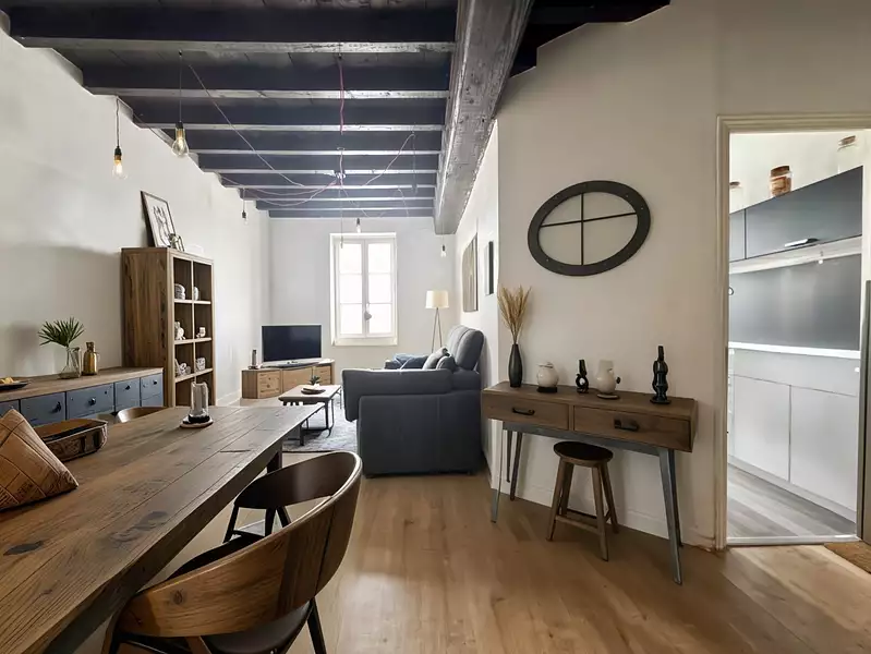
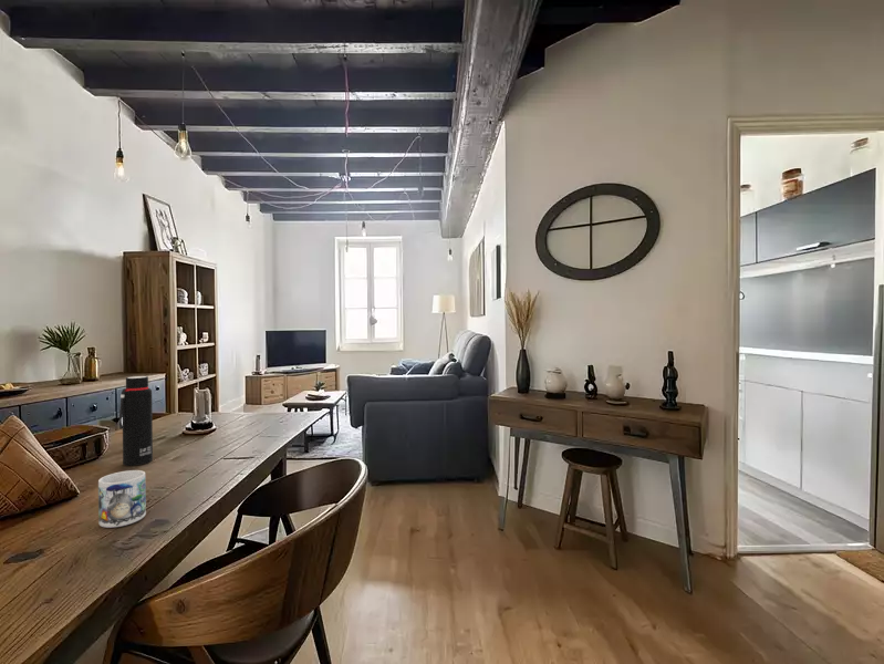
+ mug [97,469,147,529]
+ water bottle [118,375,154,467]
